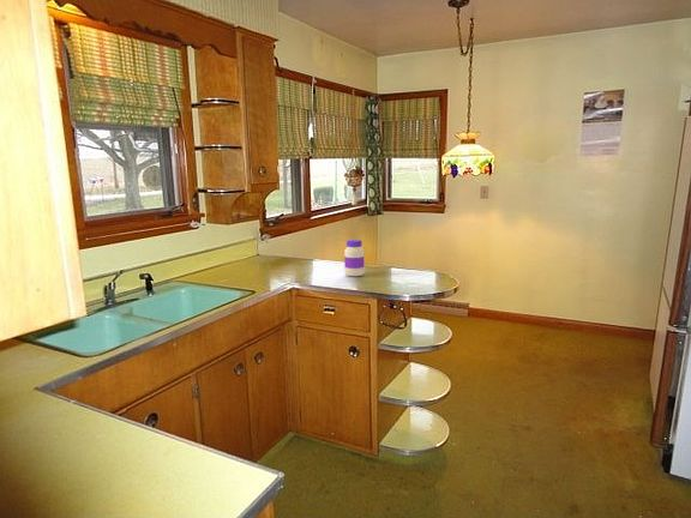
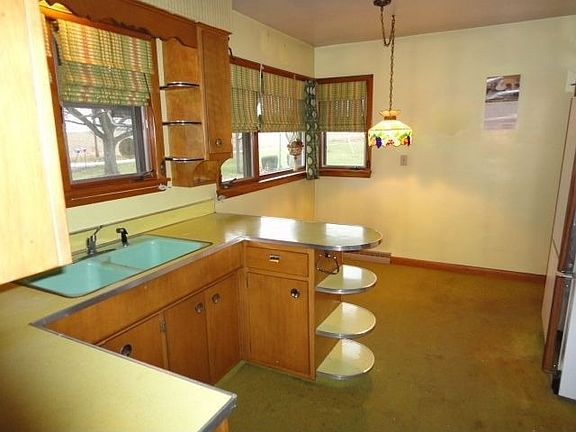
- jar [343,239,365,277]
